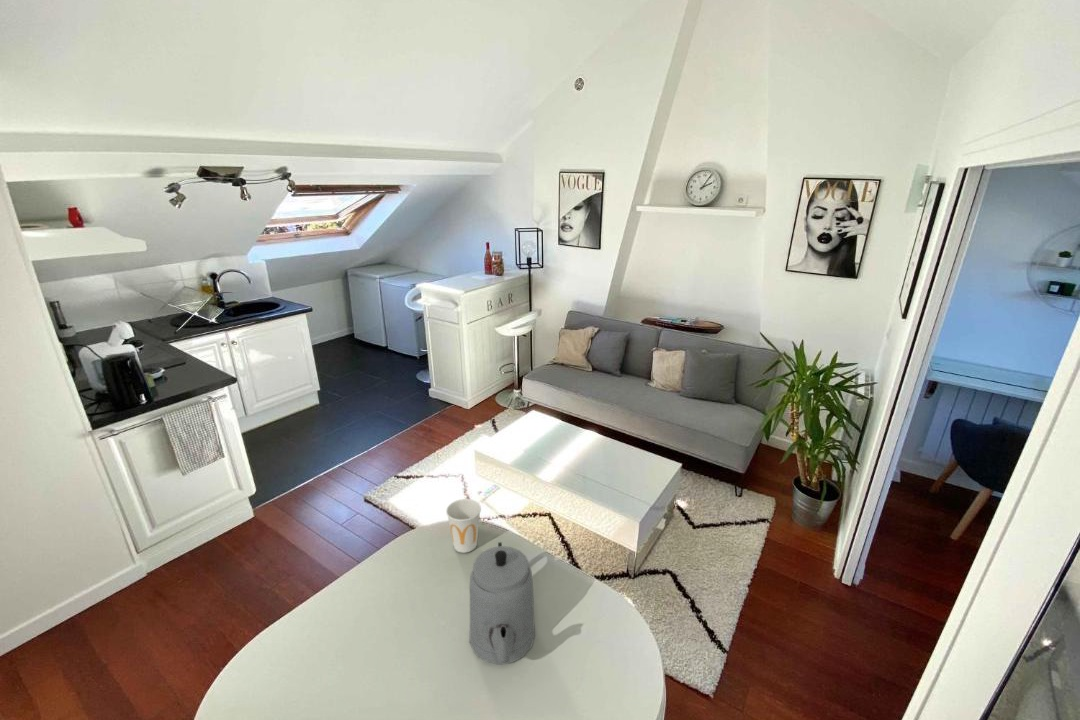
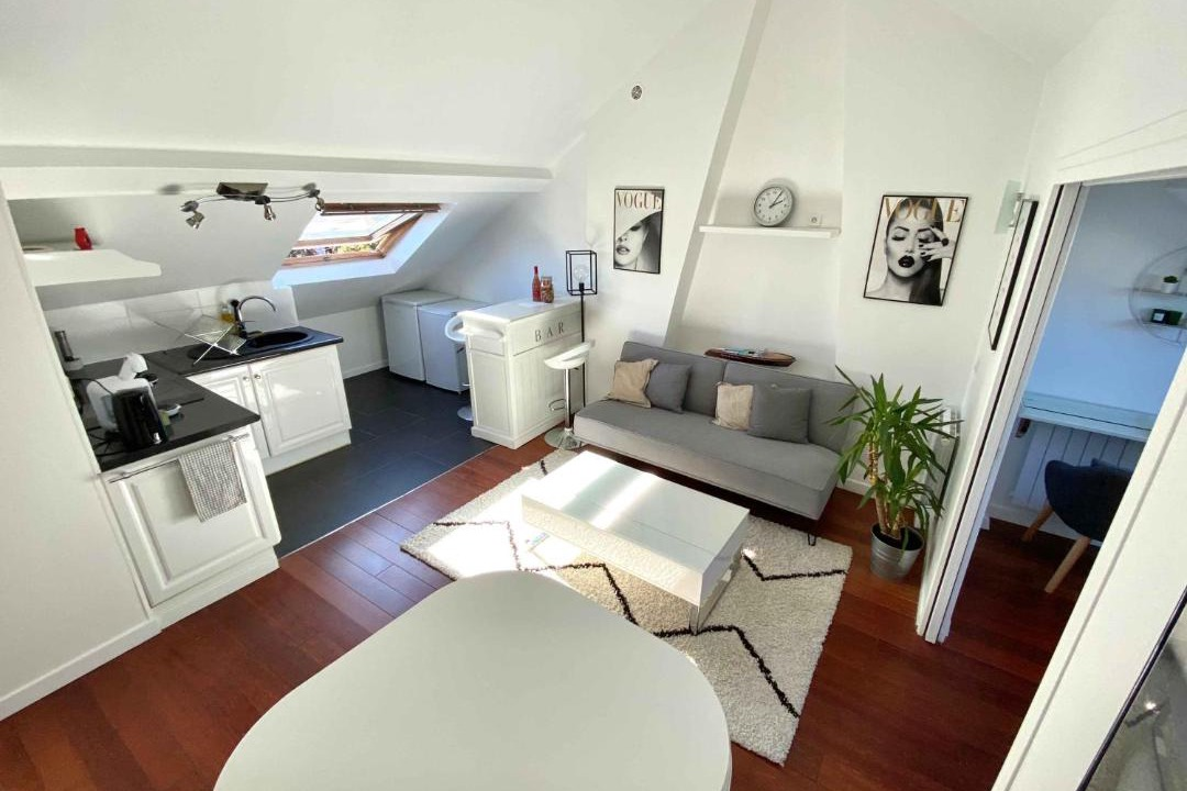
- cup [445,498,482,554]
- teapot [468,541,536,665]
